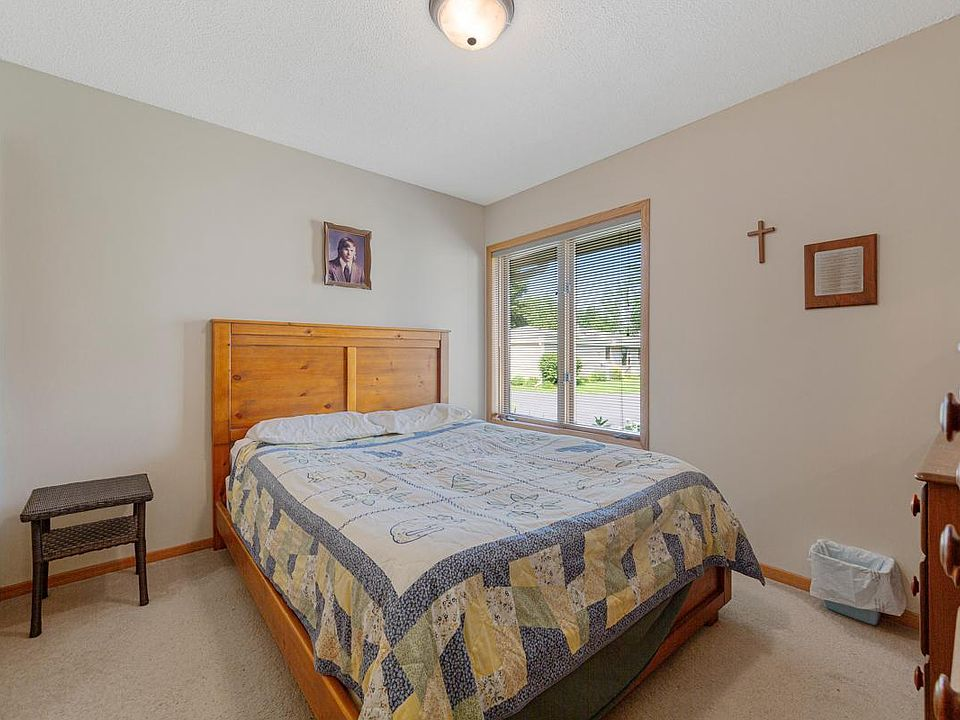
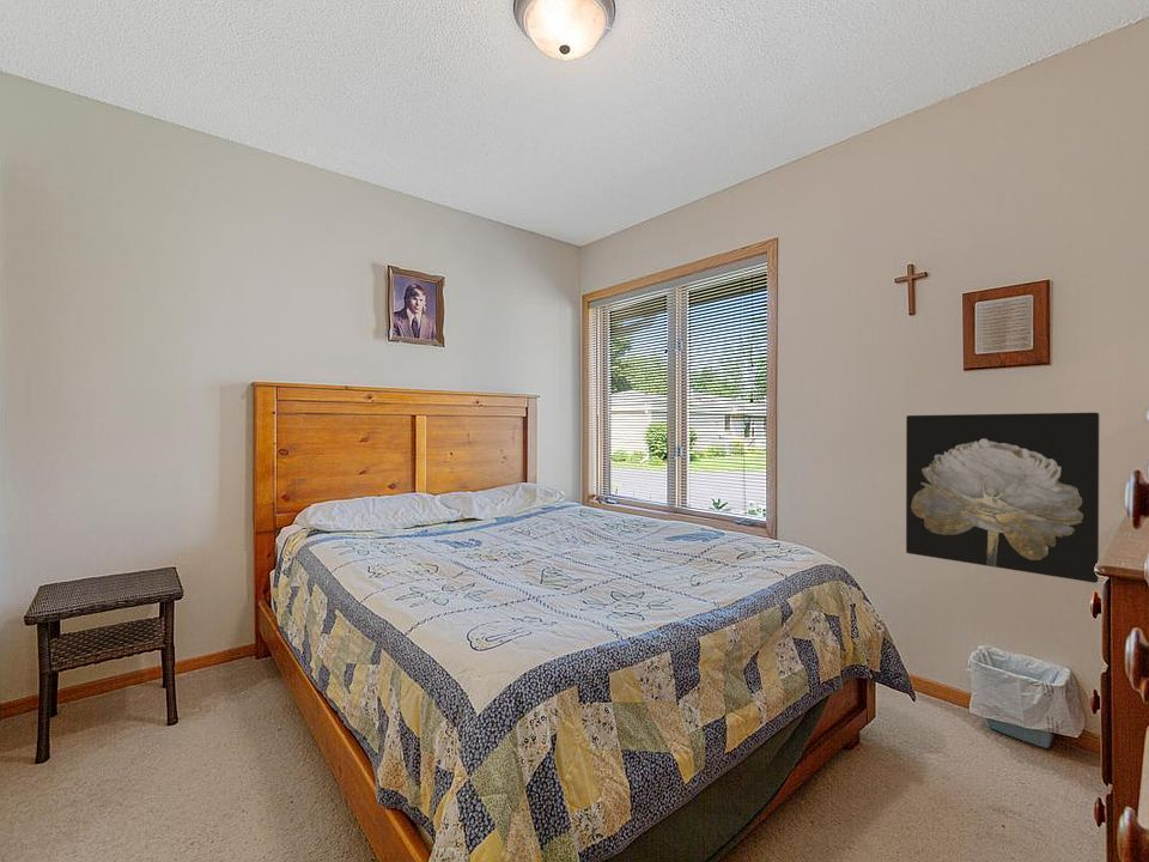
+ wall art [905,412,1100,584]
